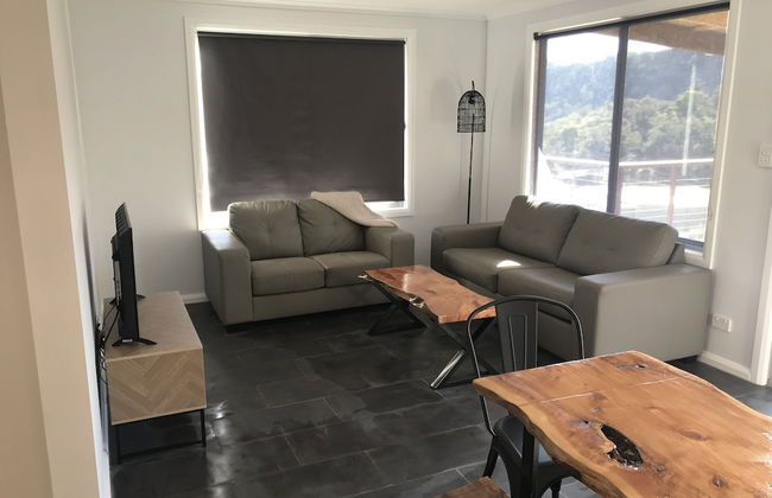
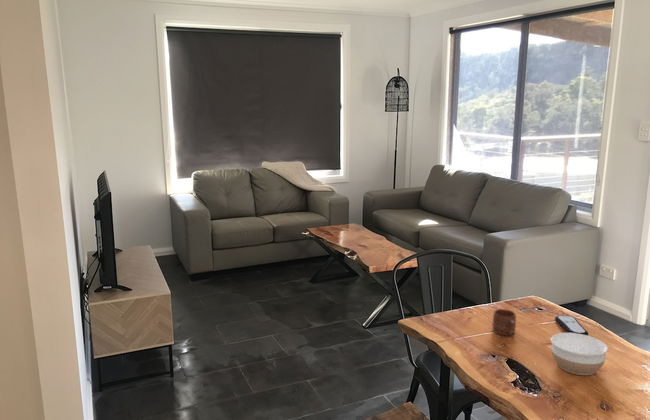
+ mug [492,308,517,336]
+ remote control [554,315,589,336]
+ bowl [550,332,609,376]
